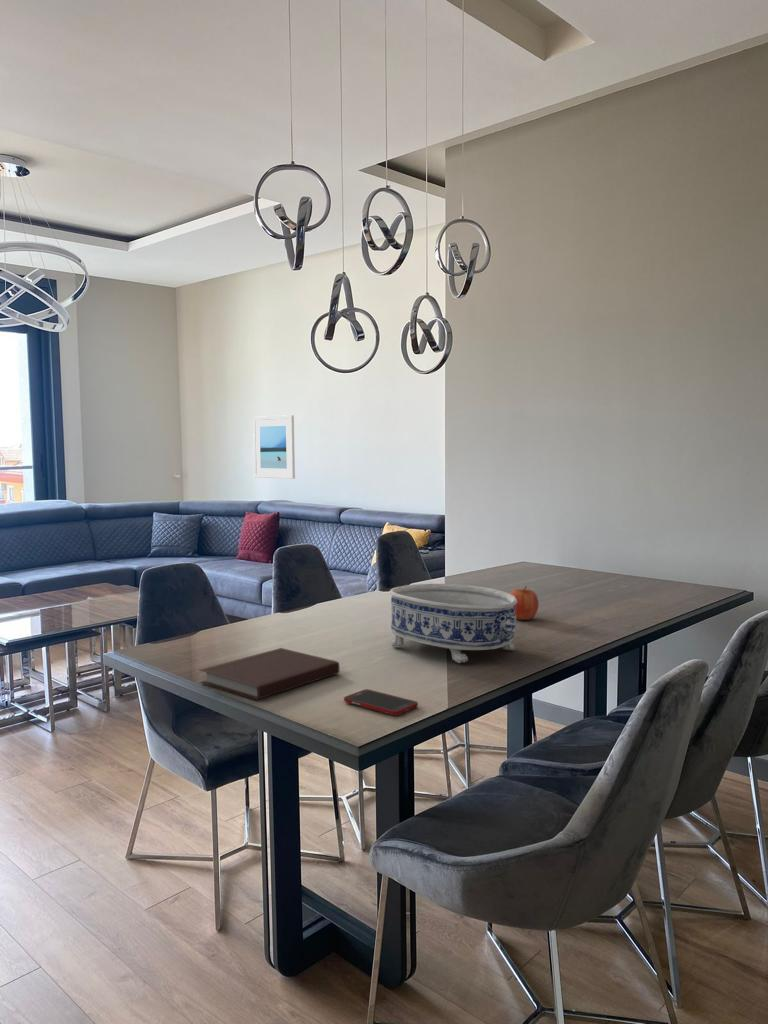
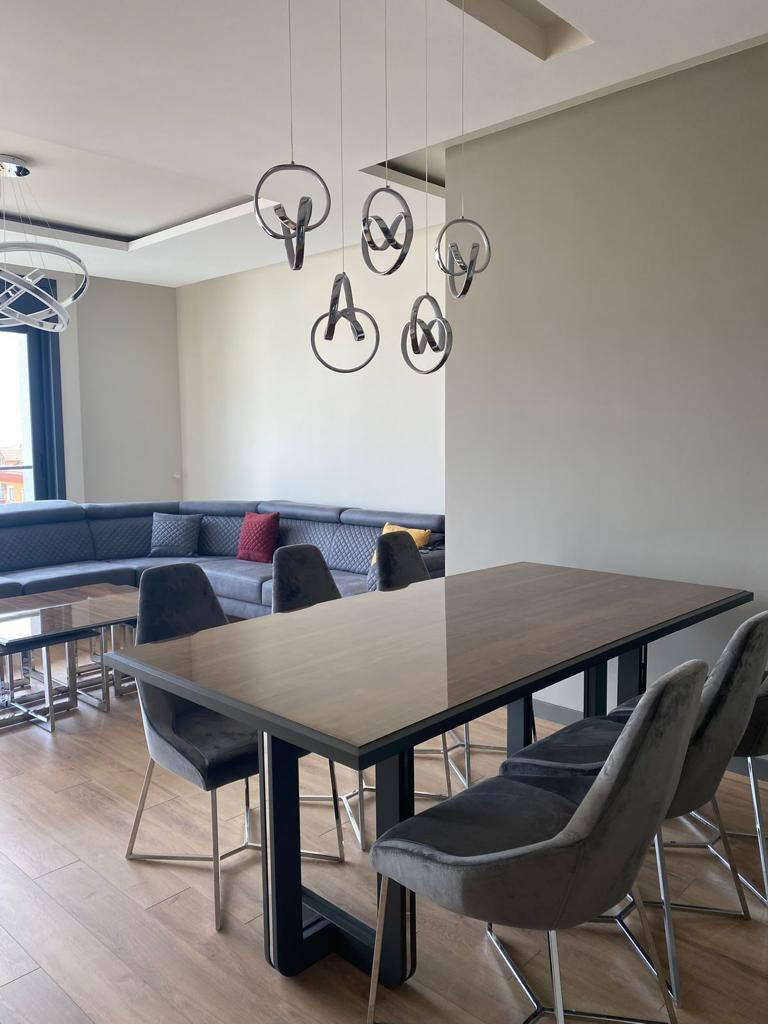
- decorative bowl [388,583,518,664]
- notebook [198,647,340,701]
- fruit [509,585,540,621]
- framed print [252,414,296,480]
- cell phone [343,688,419,716]
